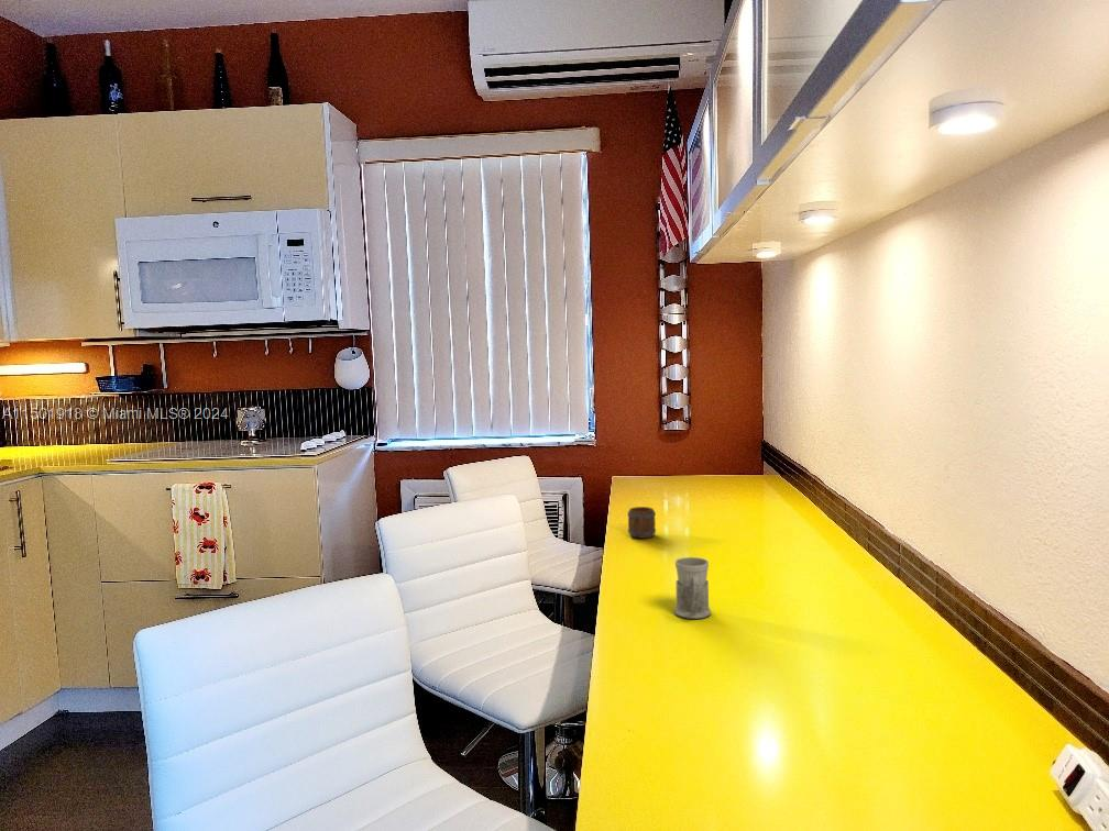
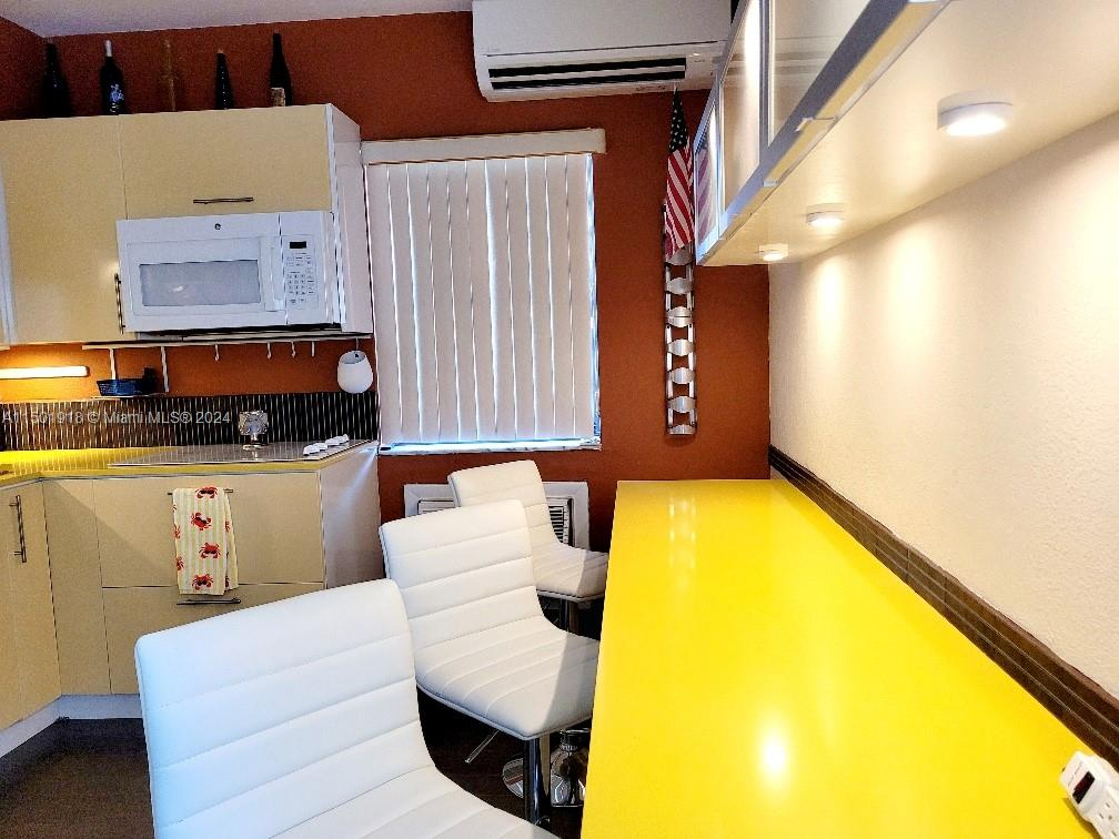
- mug [673,556,712,620]
- mug [626,506,657,540]
